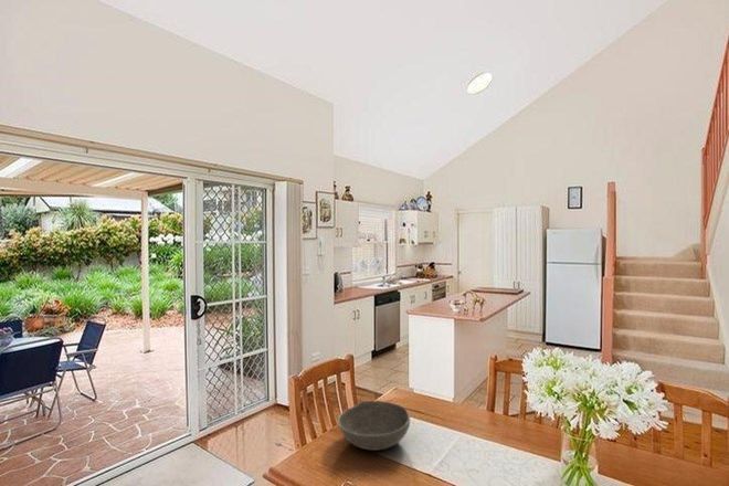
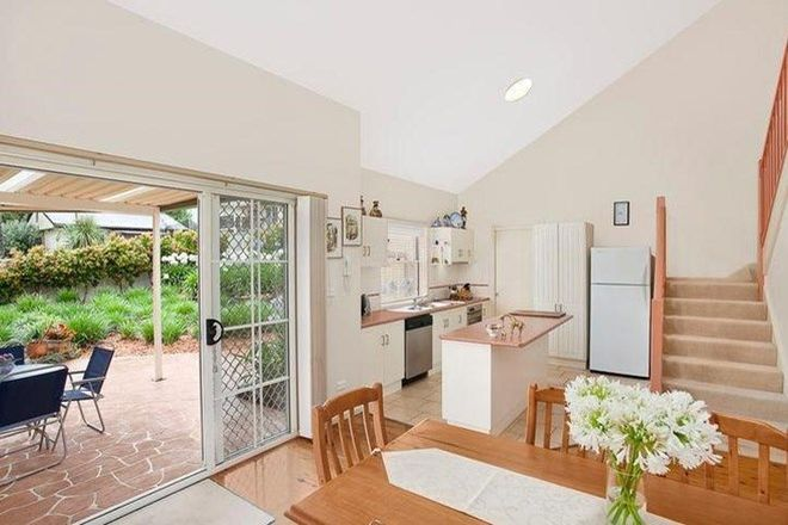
- bowl [337,400,411,452]
